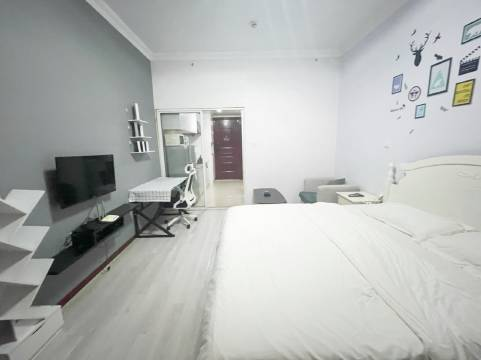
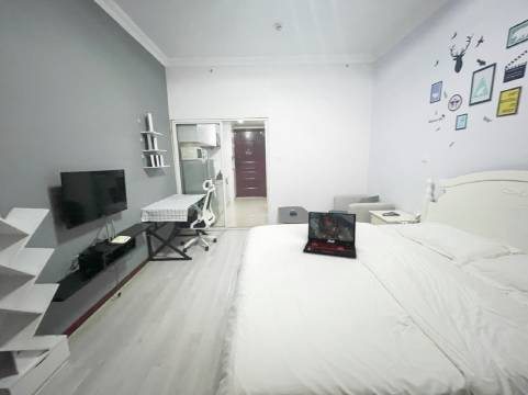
+ laptop [302,211,358,259]
